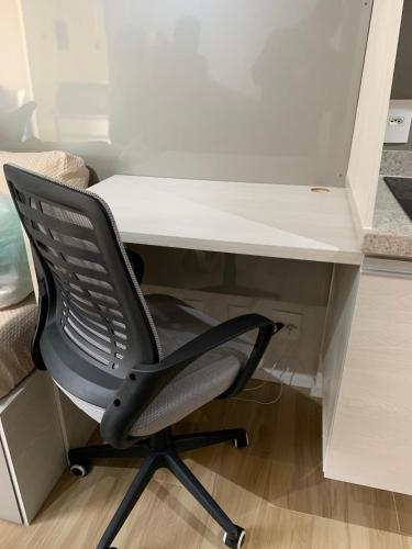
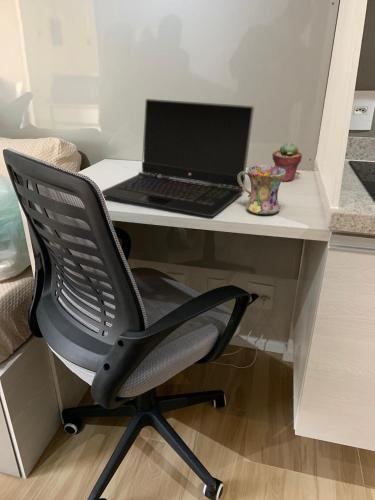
+ mug [238,164,286,215]
+ laptop computer [101,98,255,218]
+ potted succulent [271,141,303,182]
